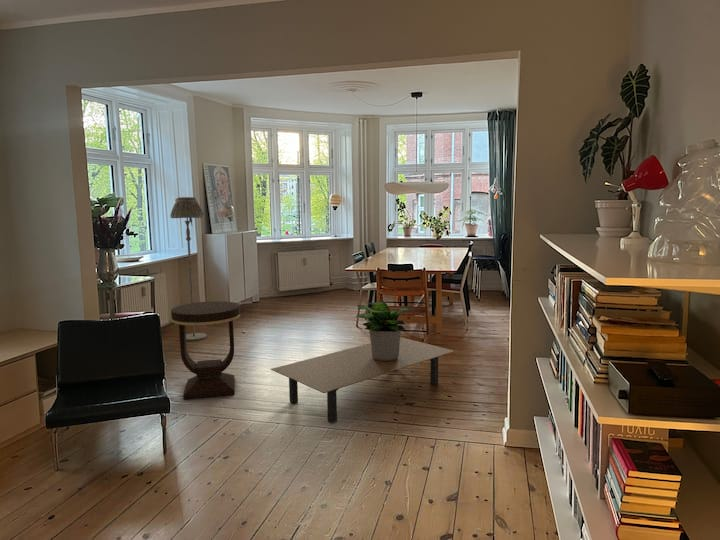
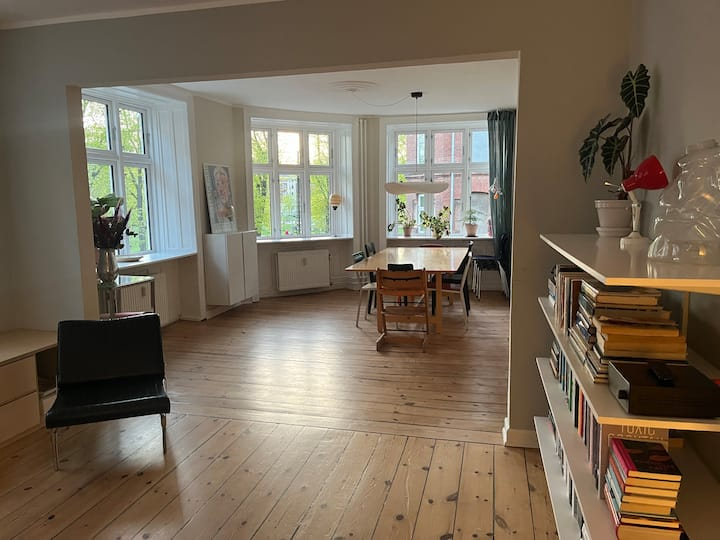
- floor lamp [169,196,208,342]
- coffee table [270,336,456,424]
- side table [170,300,241,400]
- potted plant [351,300,415,361]
